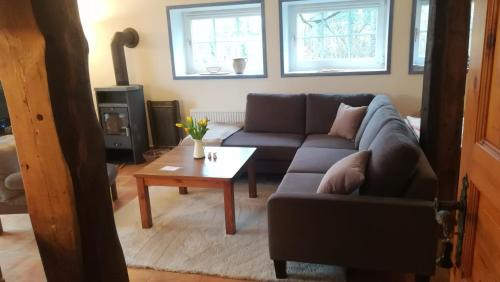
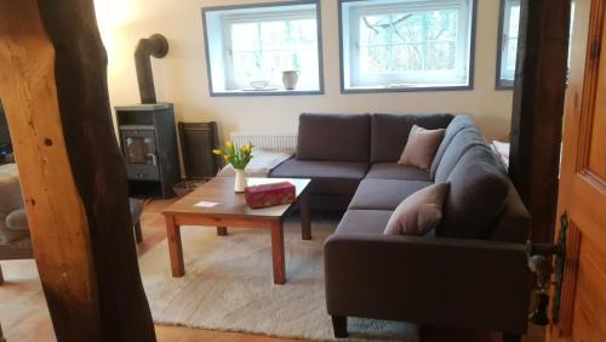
+ tissue box [244,179,298,210]
